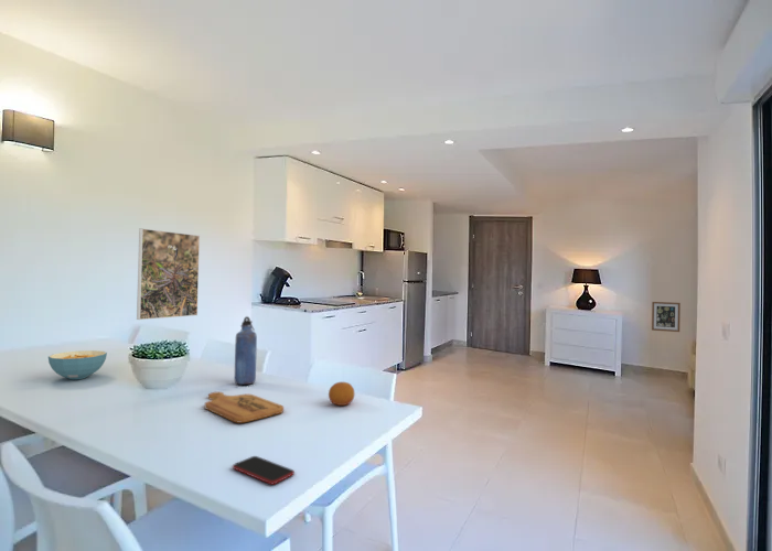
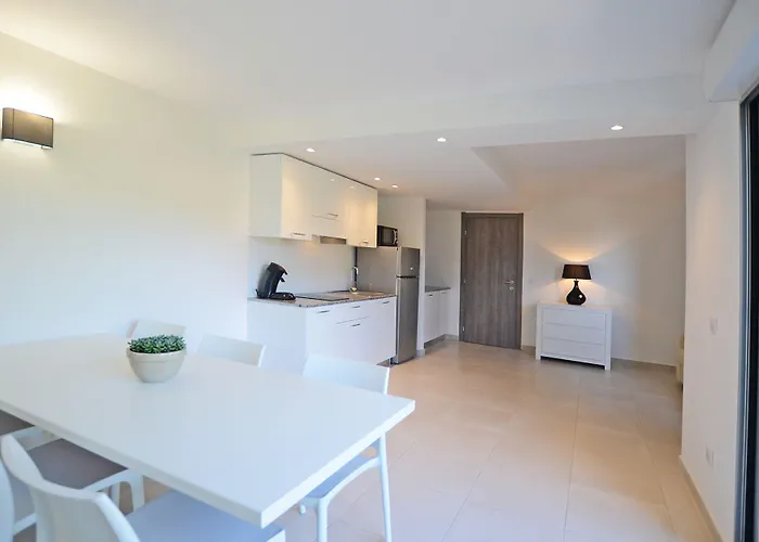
- cereal bowl [47,349,108,380]
- cutting board [204,391,285,424]
- wall art [651,301,682,333]
- smartphone [232,455,296,486]
- fruit [328,381,355,407]
- water bottle [234,315,258,386]
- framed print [136,227,201,321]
